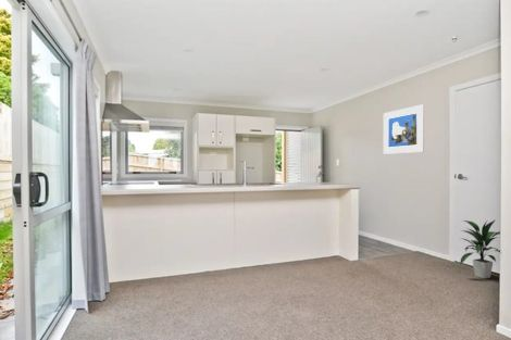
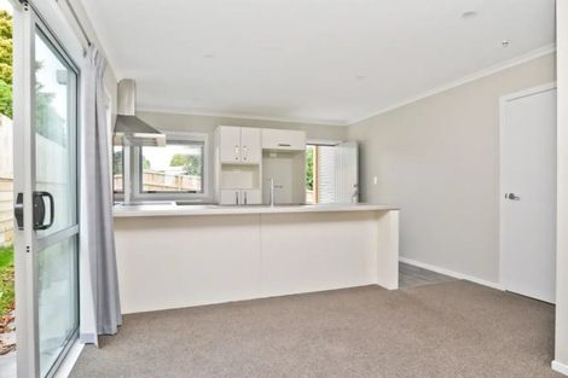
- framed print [383,103,425,155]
- indoor plant [459,218,501,279]
